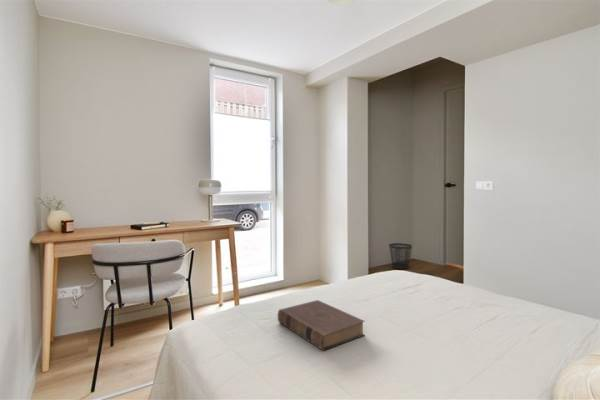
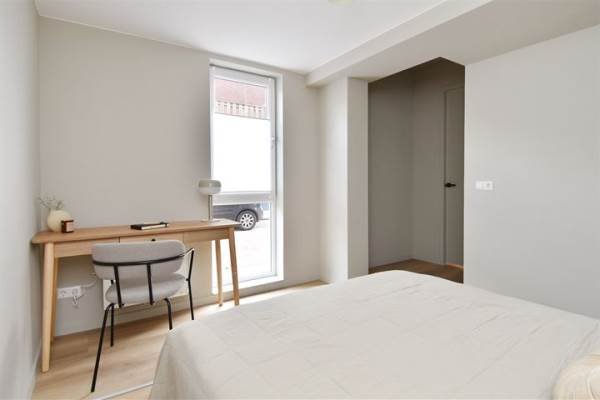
- wastebasket [388,242,413,270]
- book [277,299,366,352]
